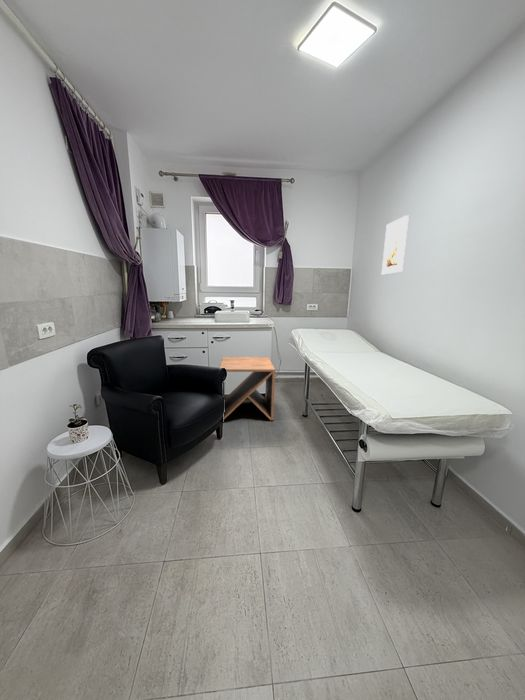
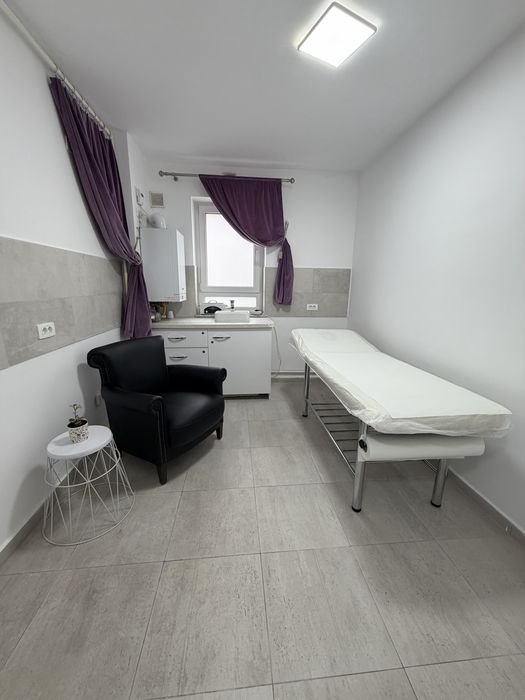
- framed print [381,214,410,275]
- side table [219,356,276,421]
